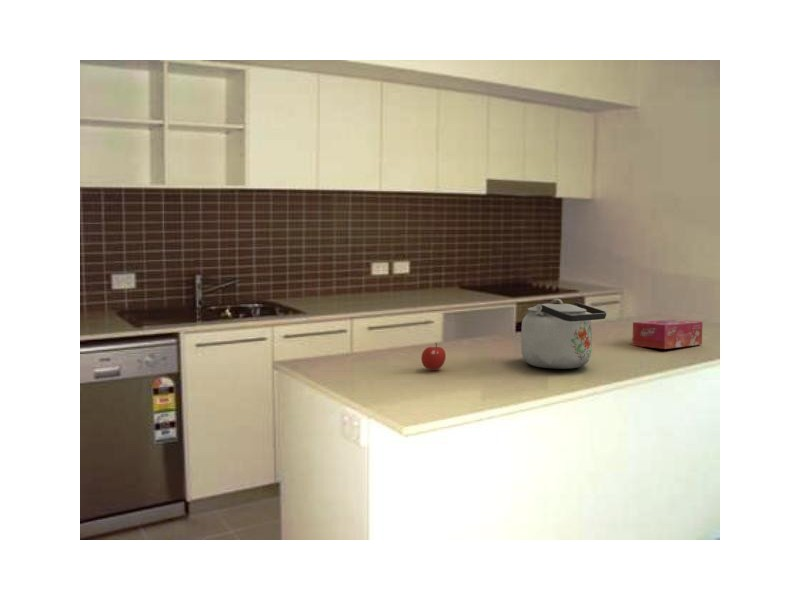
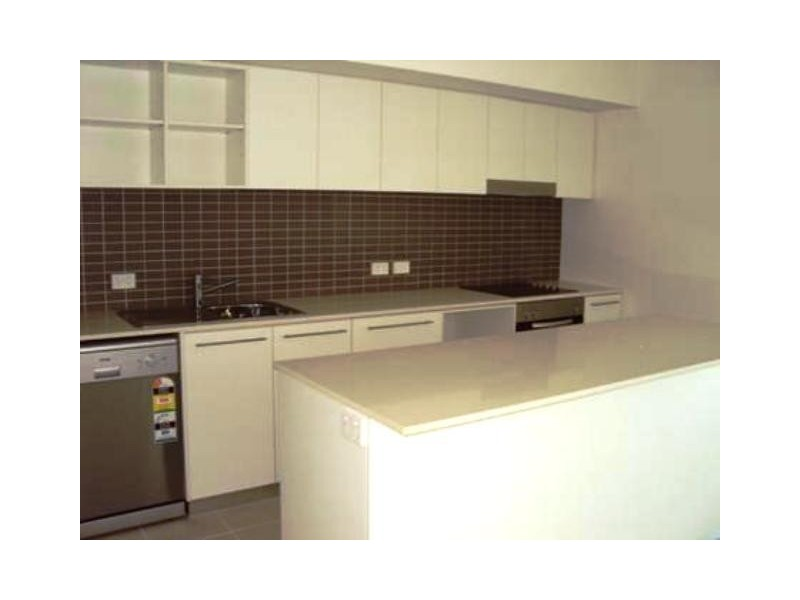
- kettle [520,298,607,370]
- fruit [420,342,447,371]
- tissue box [631,319,704,350]
